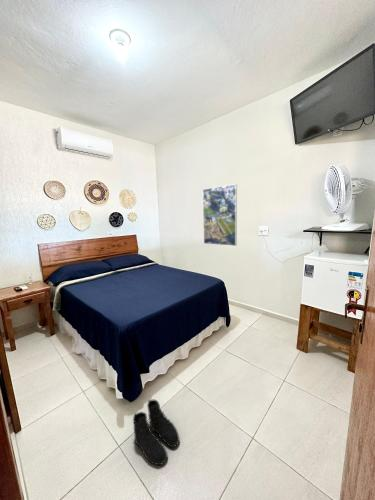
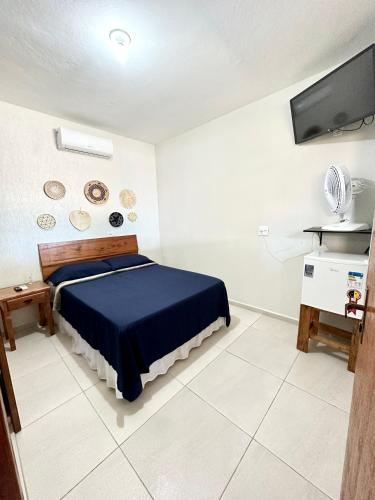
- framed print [202,183,238,247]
- boots [132,399,180,466]
